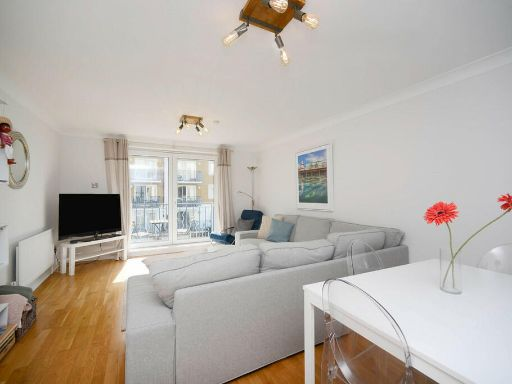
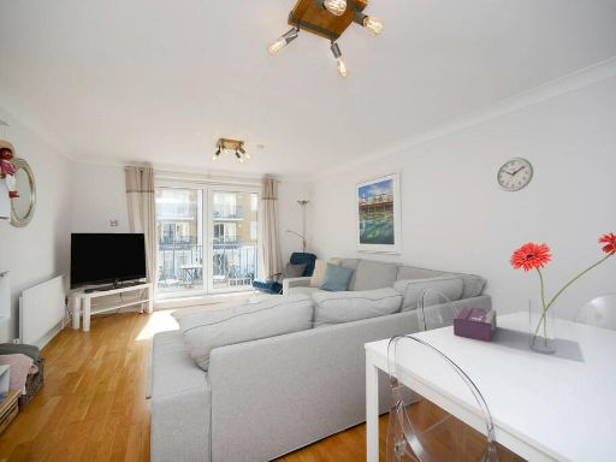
+ wall clock [493,156,534,192]
+ tissue box [452,306,498,343]
